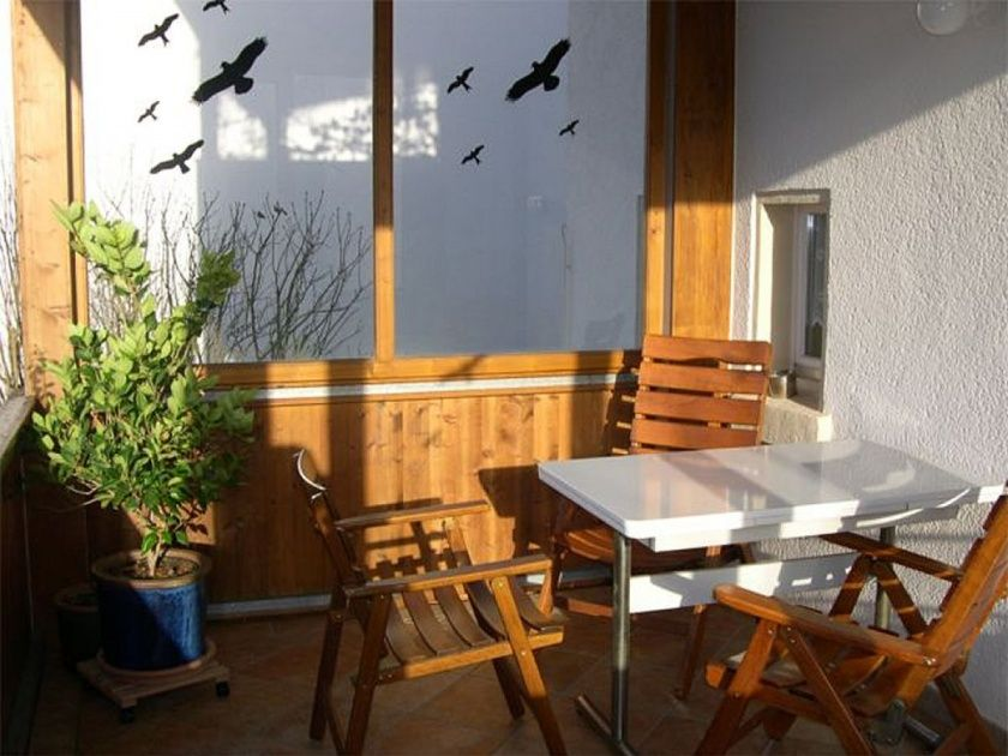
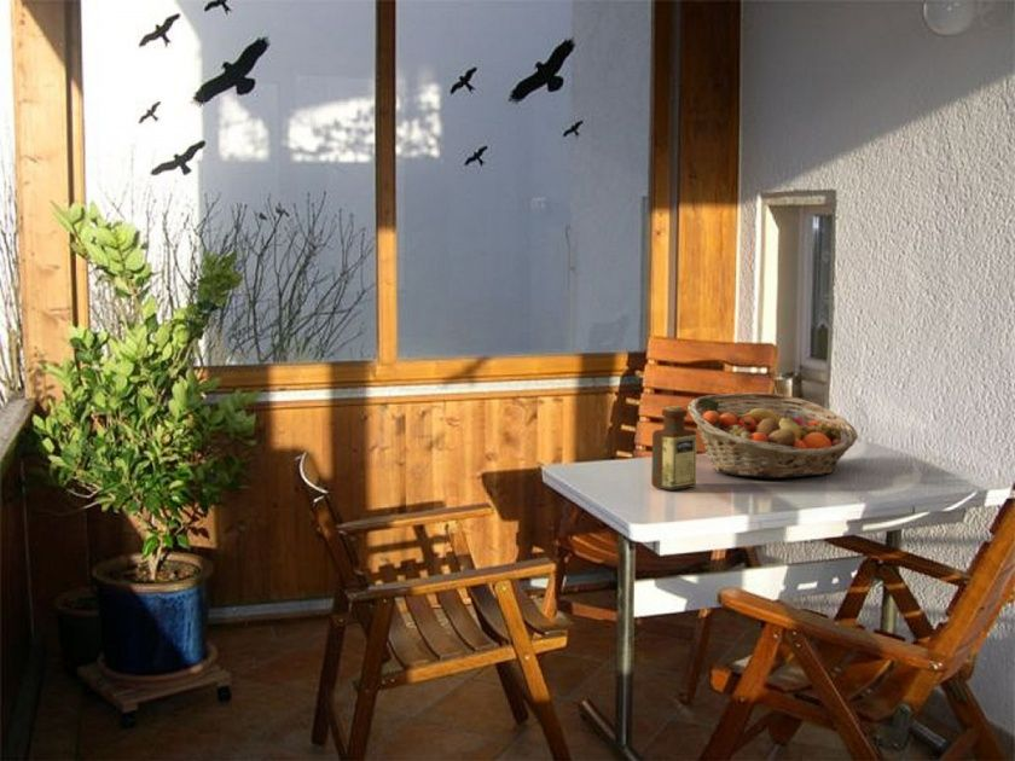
+ bottle [650,405,698,492]
+ fruit basket [686,391,859,480]
